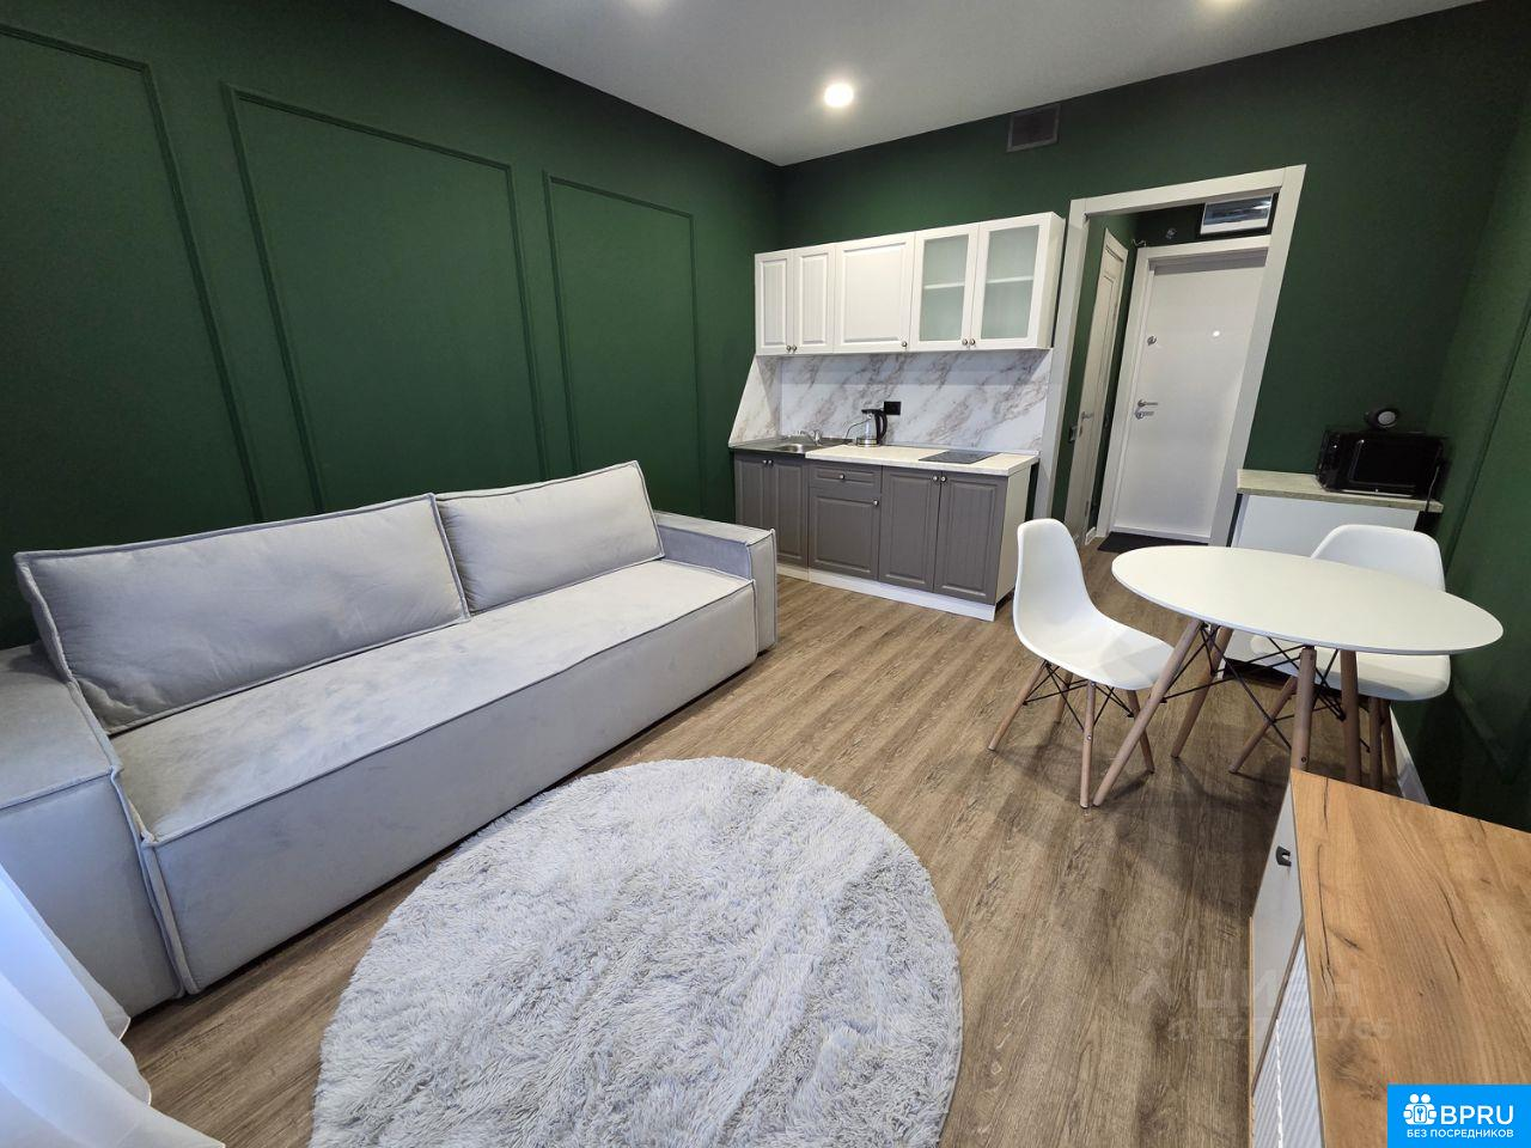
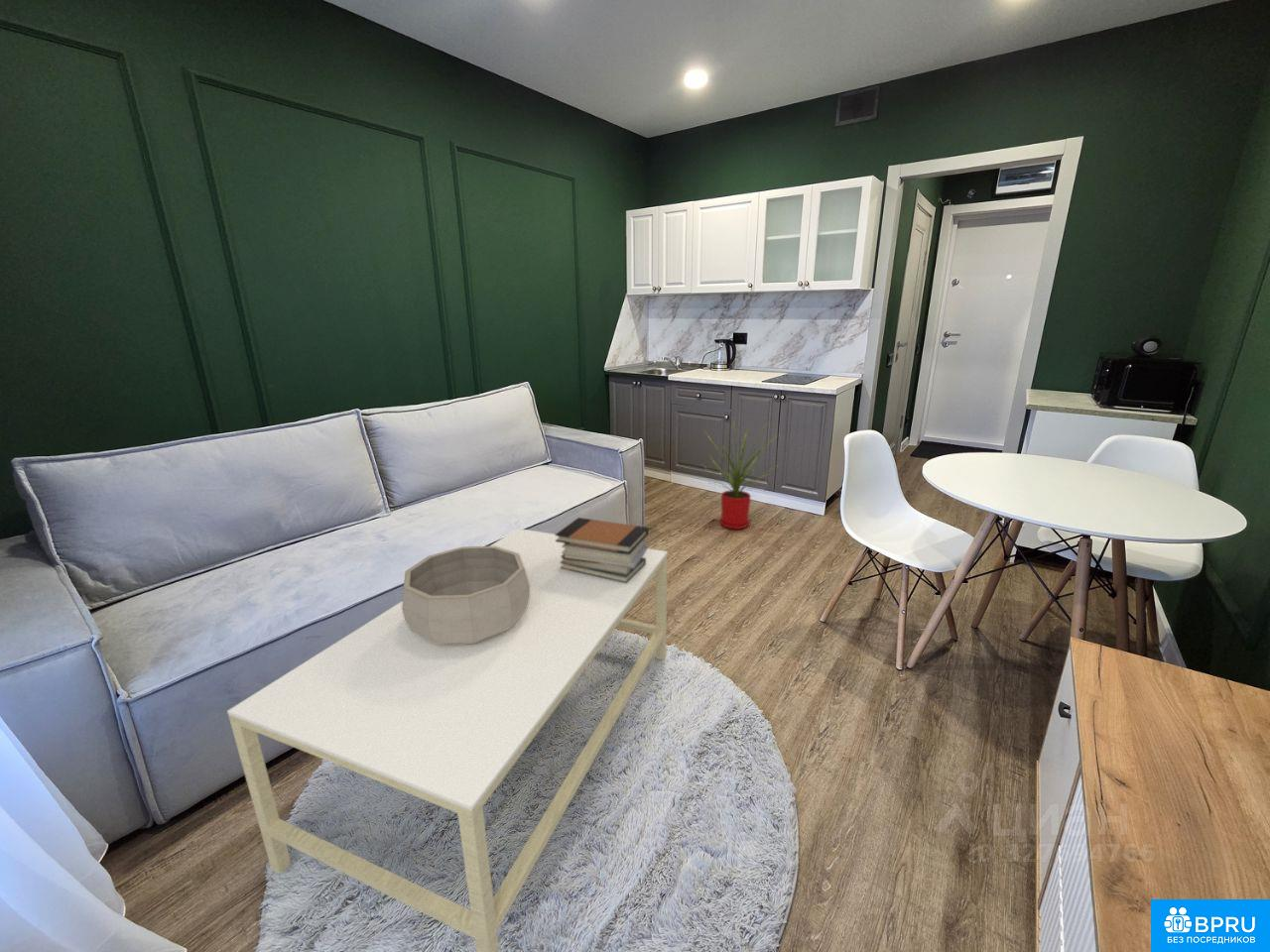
+ book stack [555,517,649,583]
+ decorative bowl [401,545,530,645]
+ coffee table [226,528,669,952]
+ house plant [701,419,780,531]
